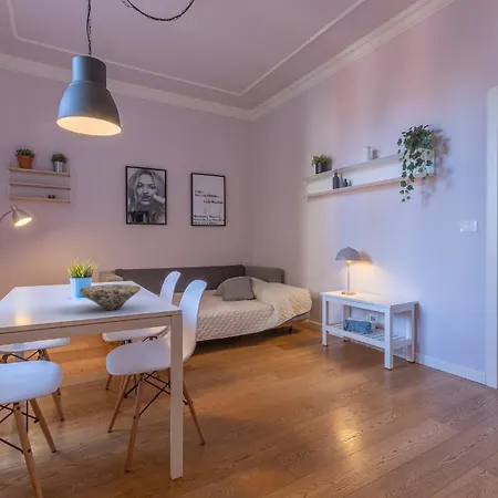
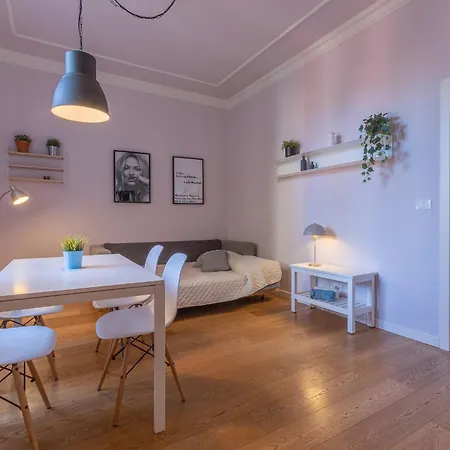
- bowl [79,283,142,311]
